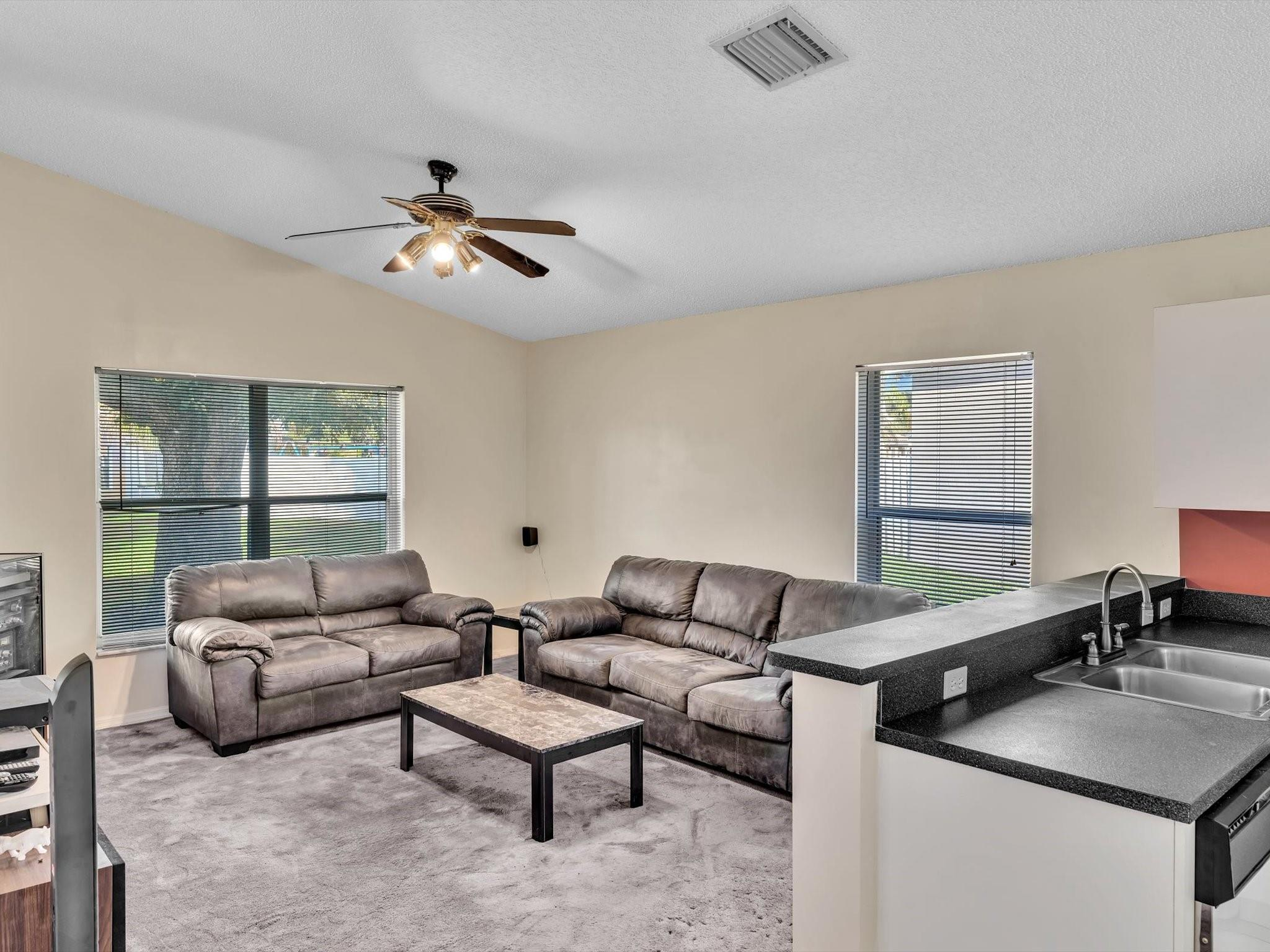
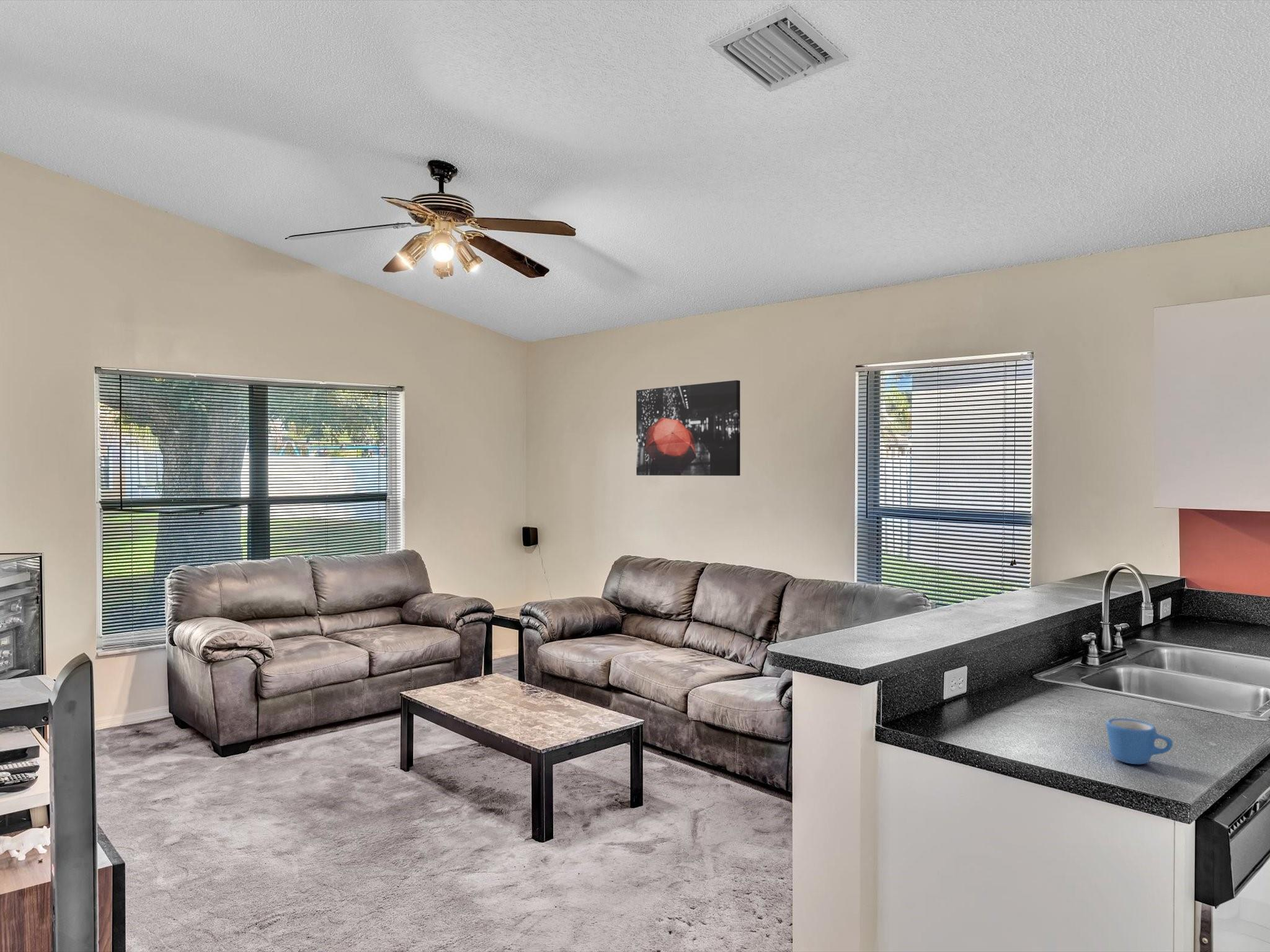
+ wall art [636,379,741,477]
+ mug [1106,718,1173,765]
